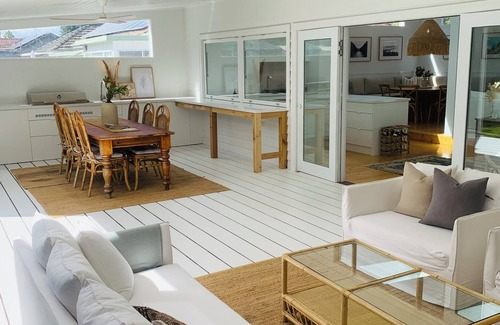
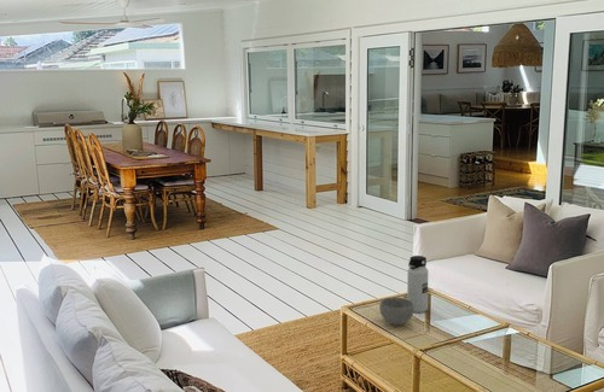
+ water bottle [406,254,429,314]
+ bowl [378,297,414,326]
